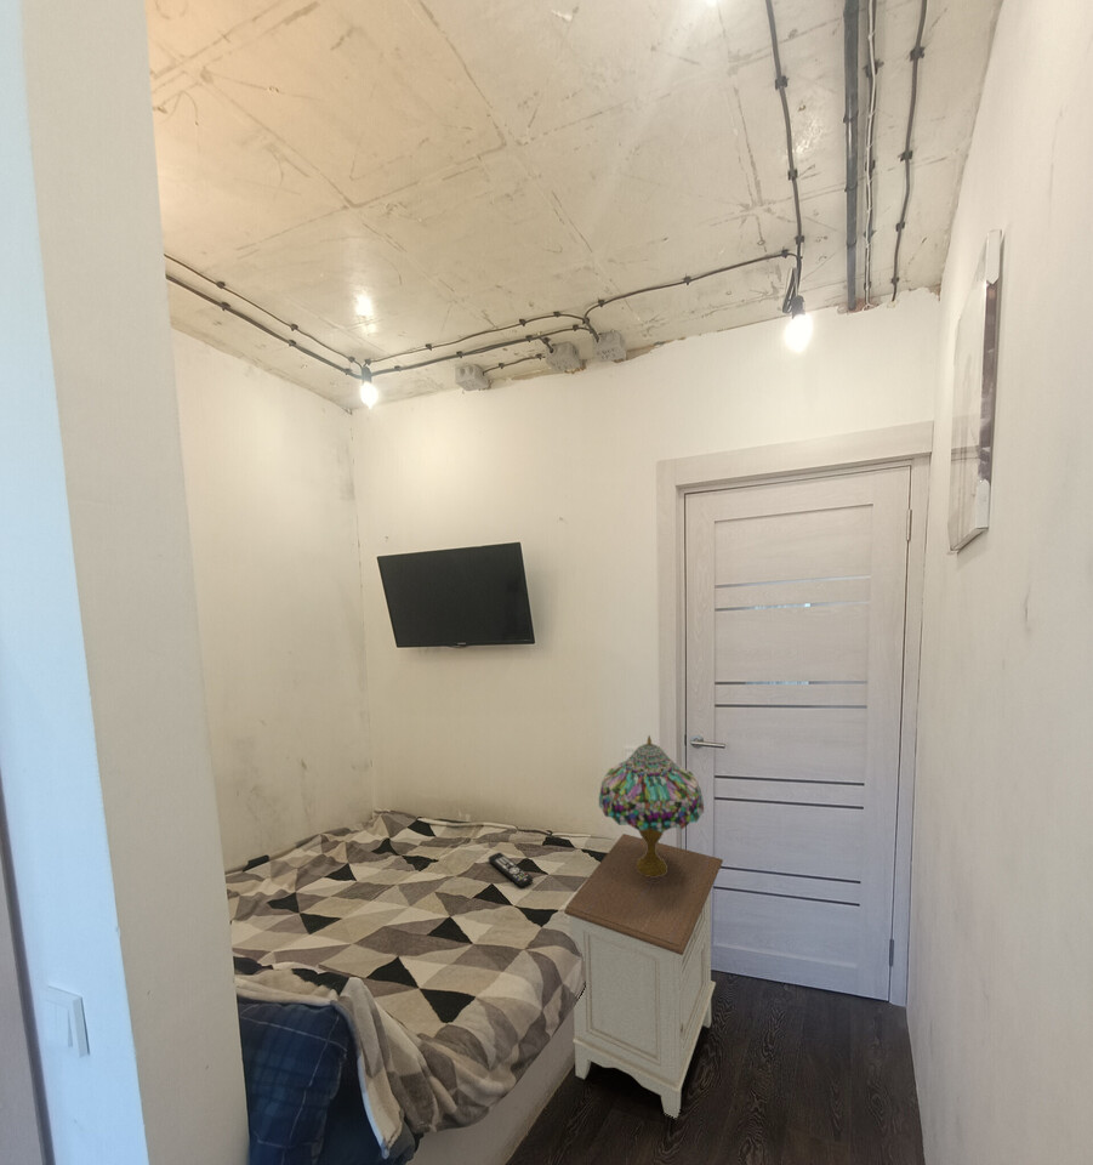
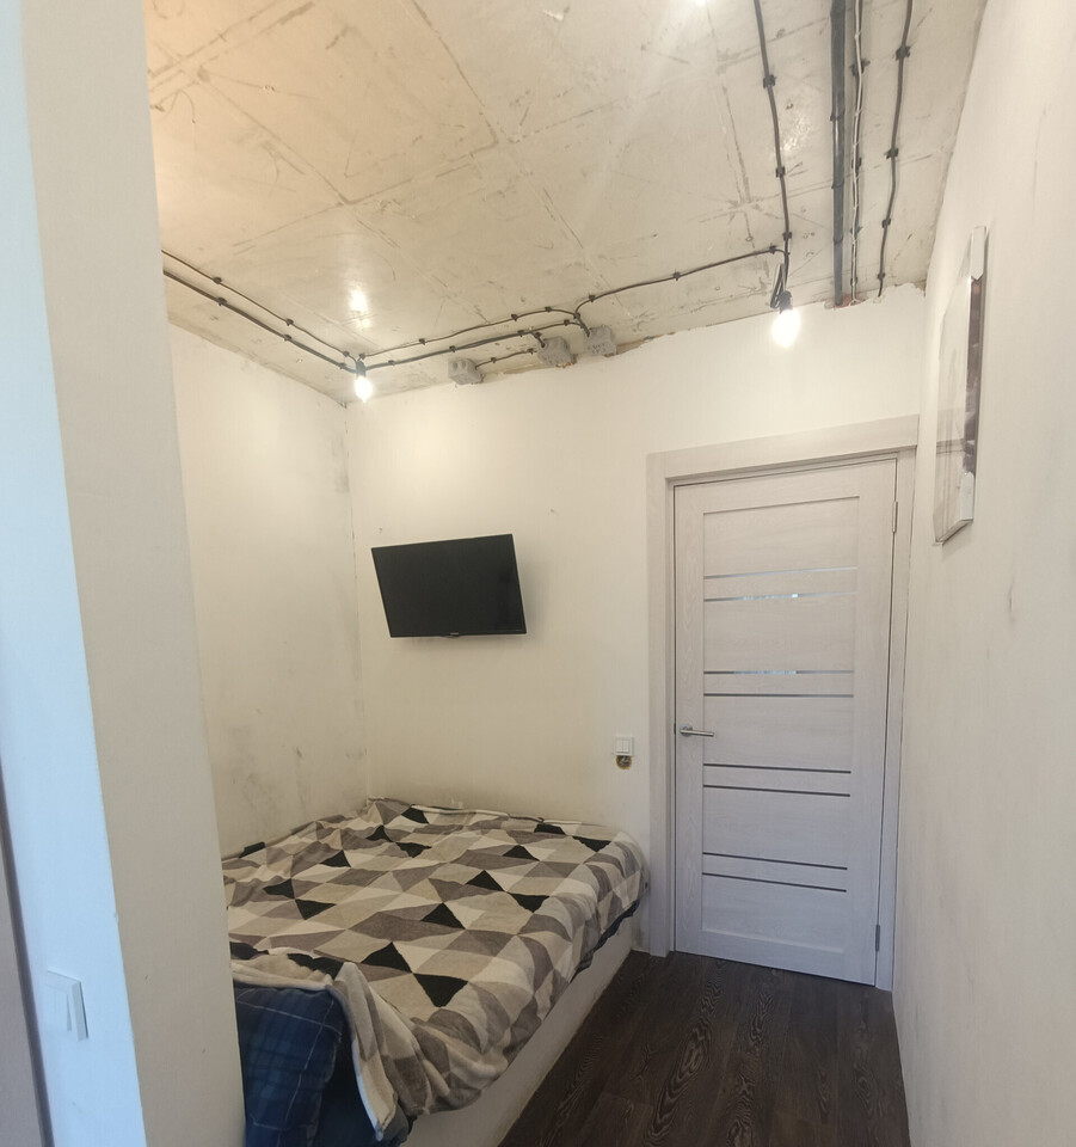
- remote control [488,851,535,888]
- nightstand [564,832,724,1119]
- table lamp [598,734,705,877]
